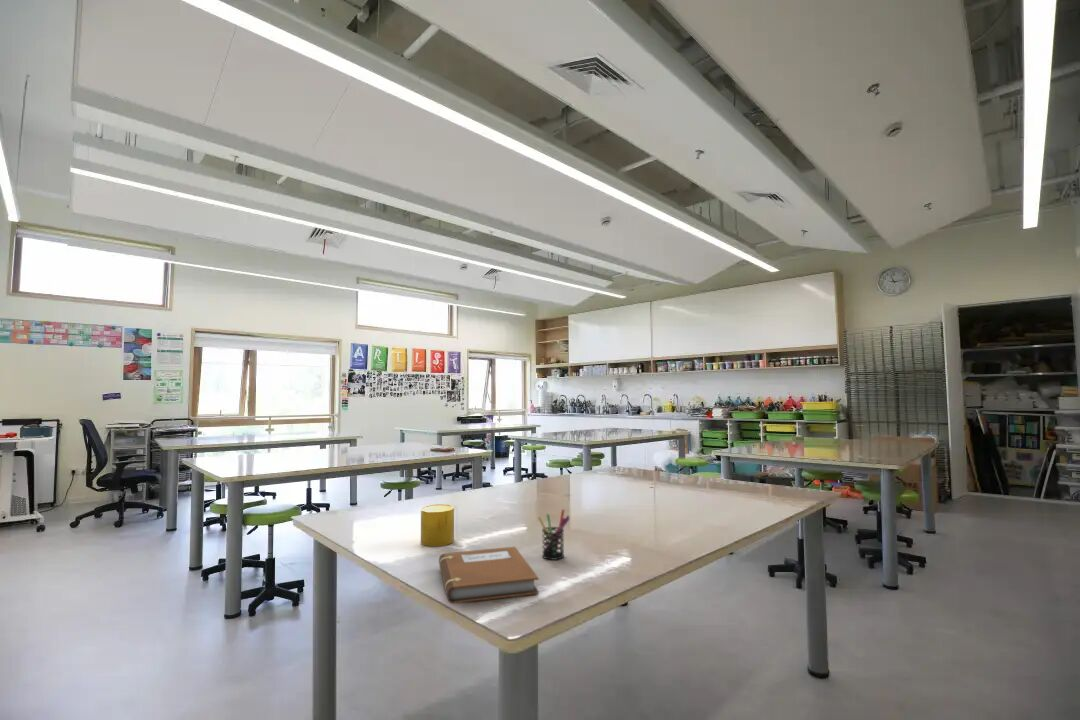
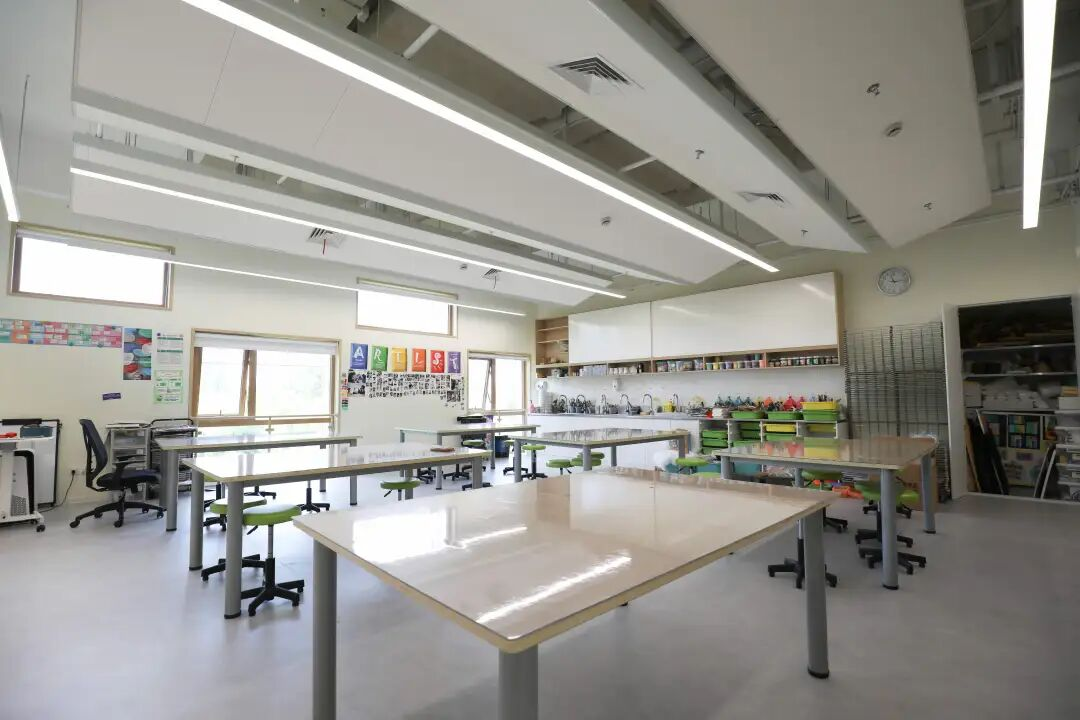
- notebook [438,546,540,604]
- cup [420,503,455,547]
- pen holder [537,508,571,561]
